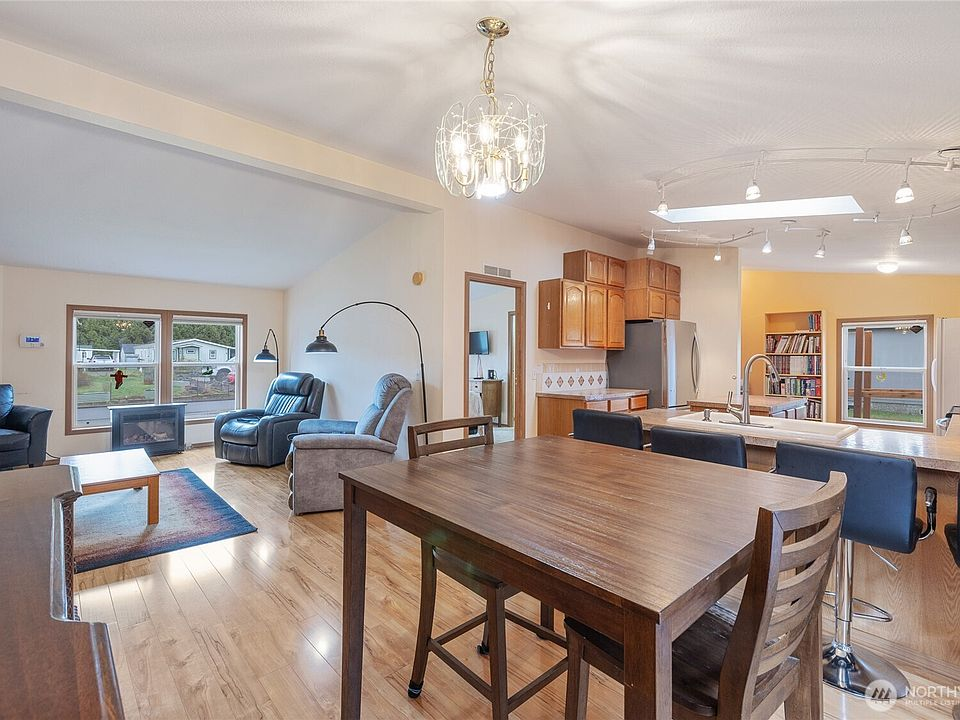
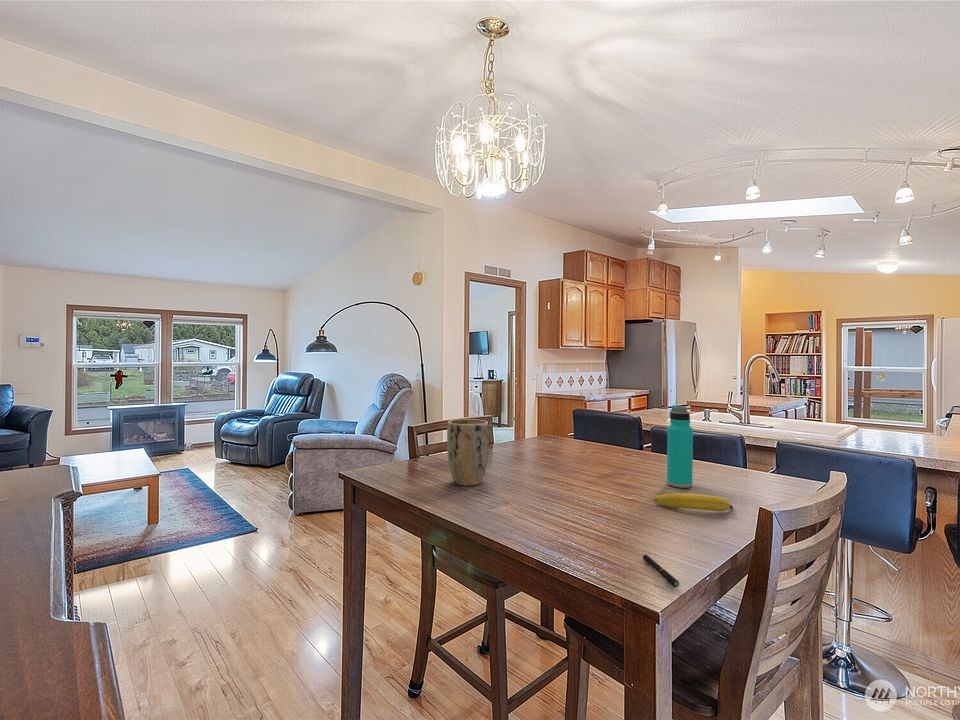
+ pen [642,554,680,589]
+ fruit [653,493,734,512]
+ plant pot [446,418,490,487]
+ water bottle [666,404,694,489]
